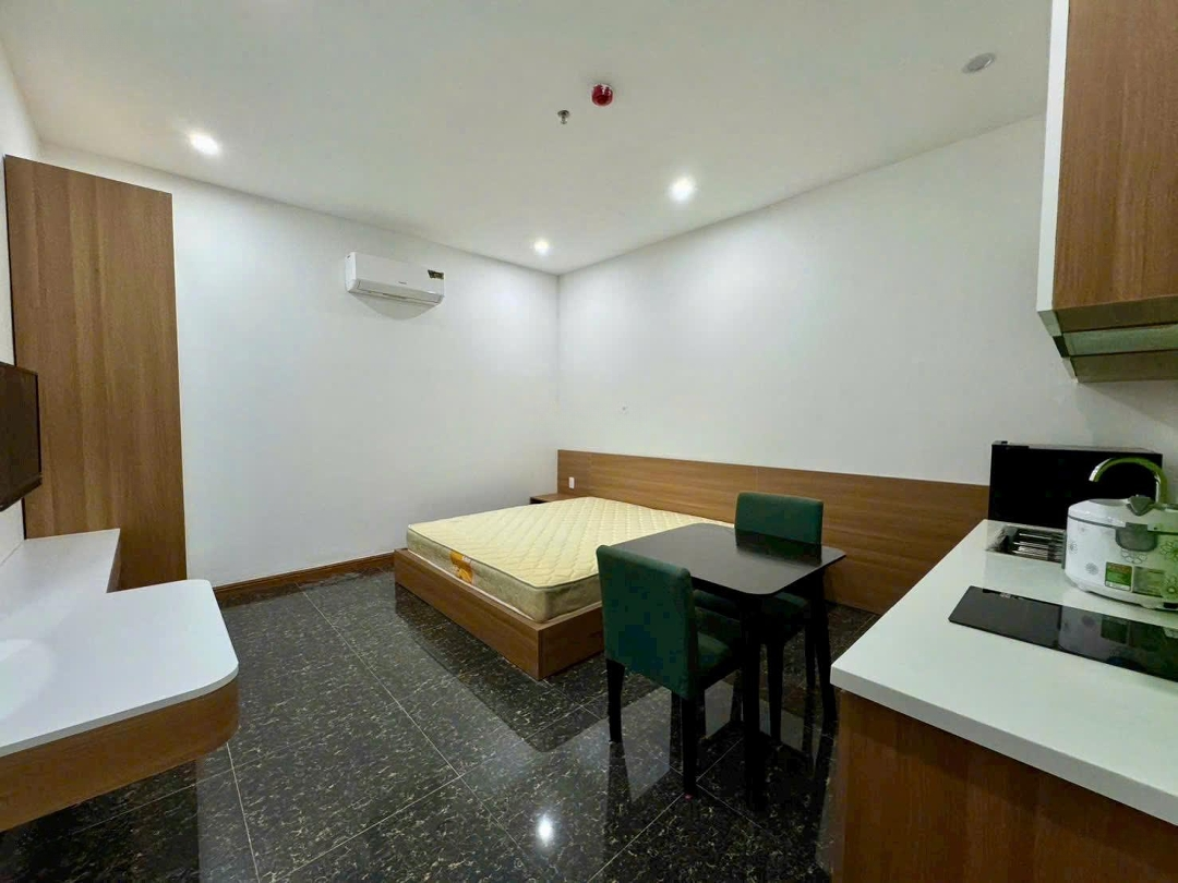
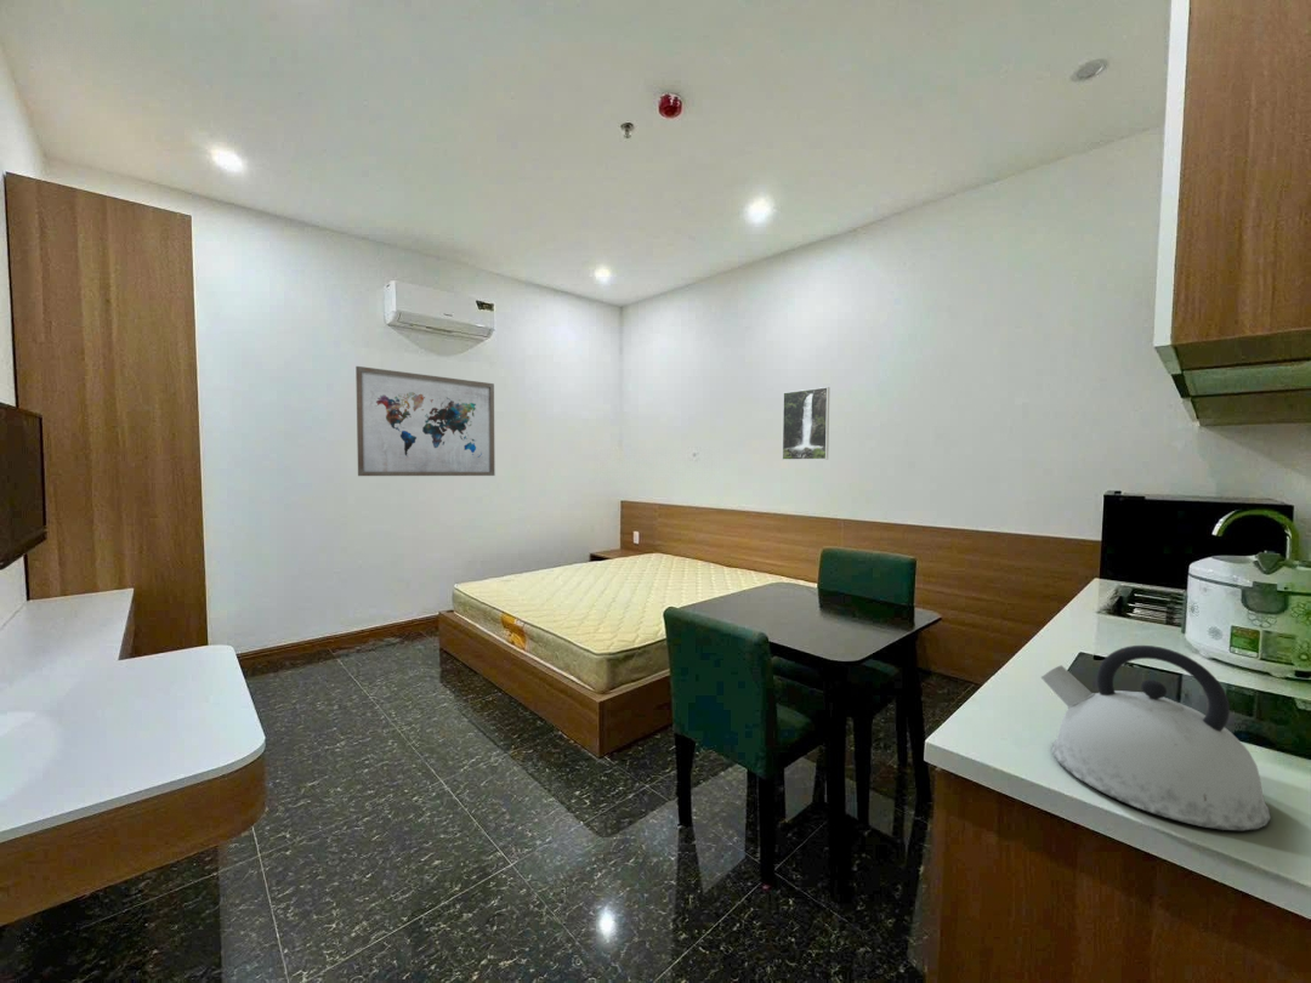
+ kettle [1040,644,1272,831]
+ wall art [354,365,496,477]
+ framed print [781,386,830,461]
